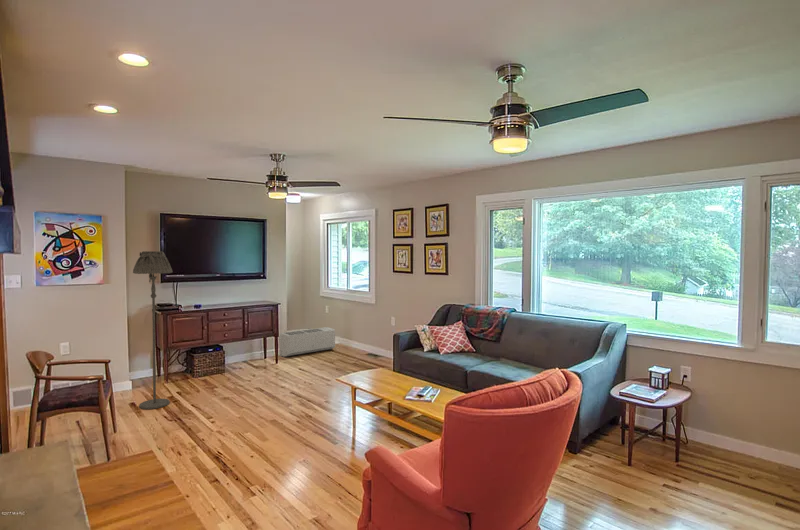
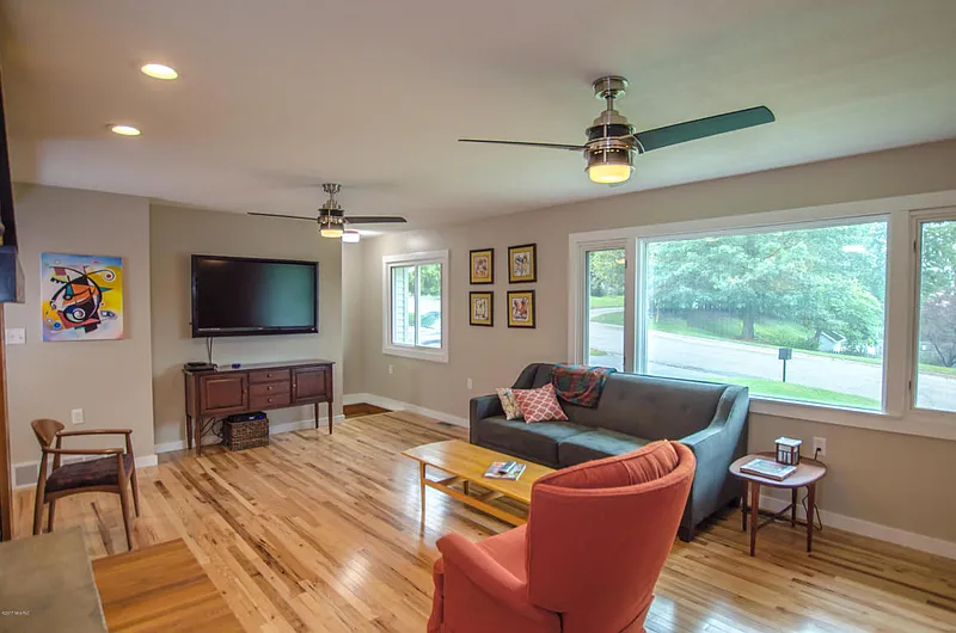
- floor lamp [132,250,173,410]
- air conditioner [278,326,336,358]
